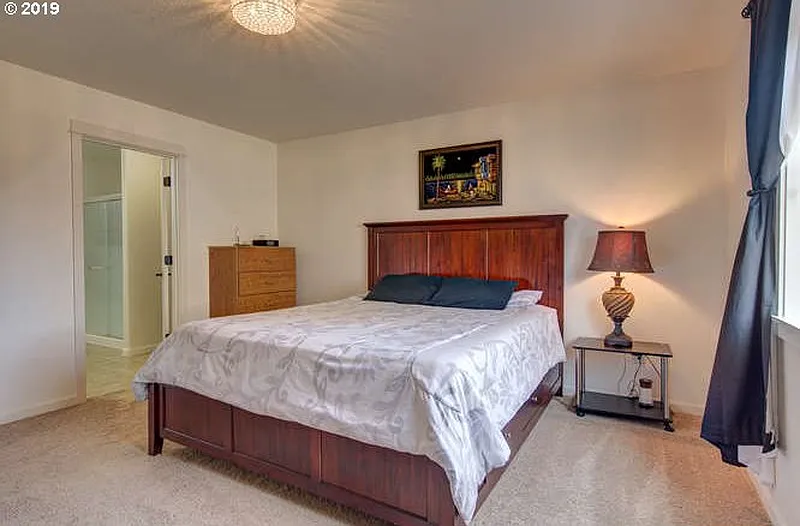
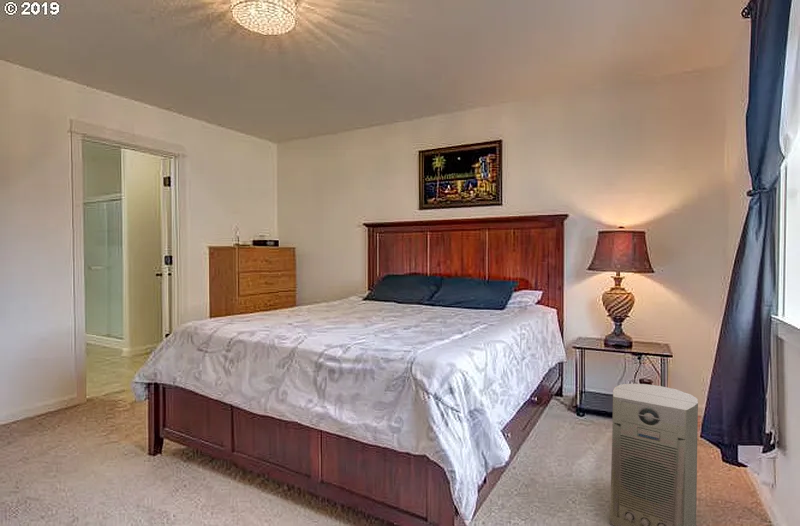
+ fan [609,383,699,526]
